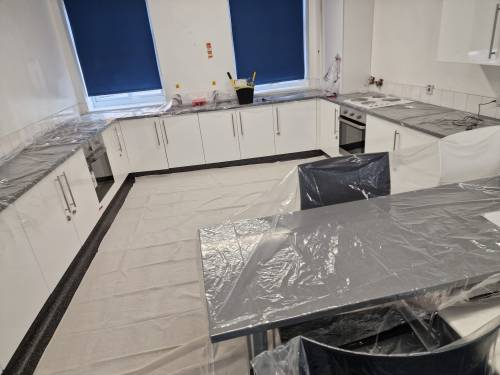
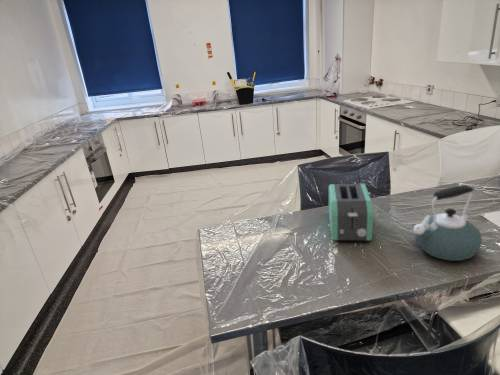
+ kettle [412,184,483,262]
+ toaster [328,183,374,241]
